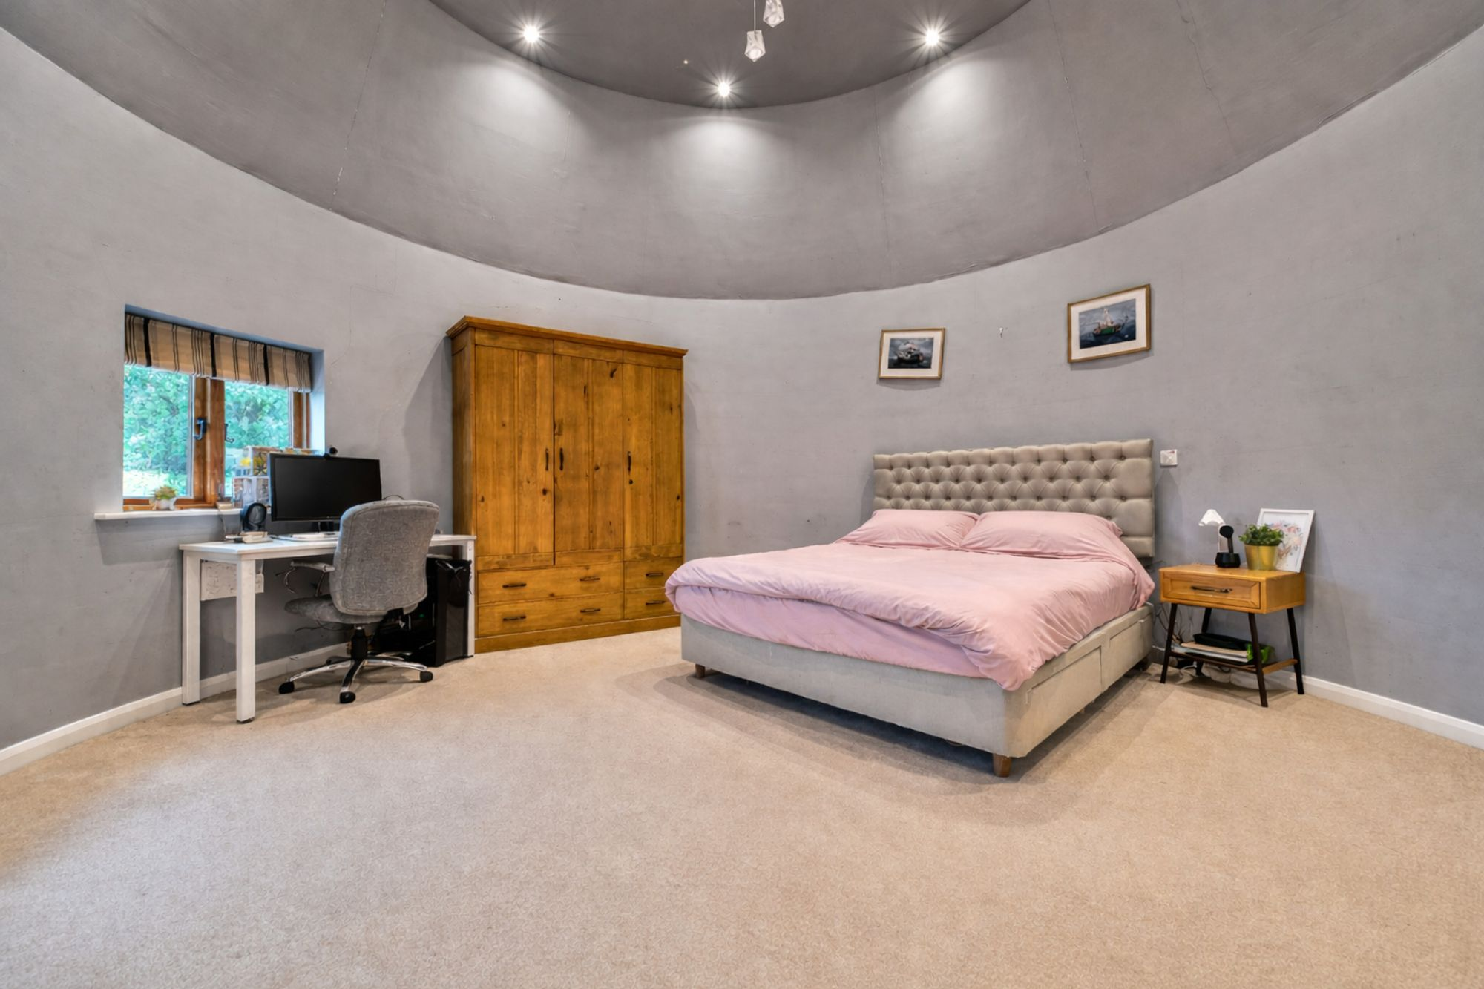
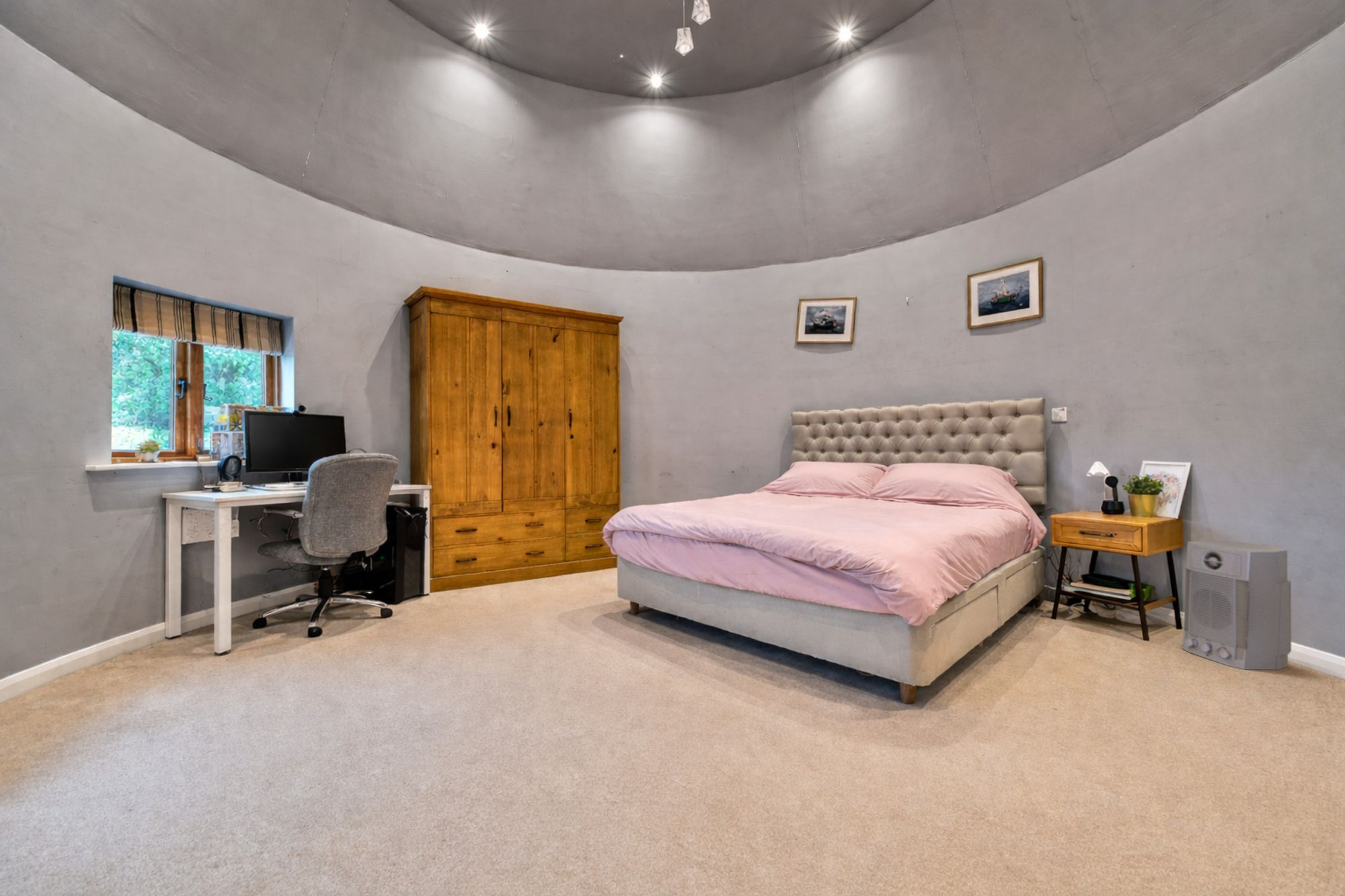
+ air purifier [1181,540,1292,671]
